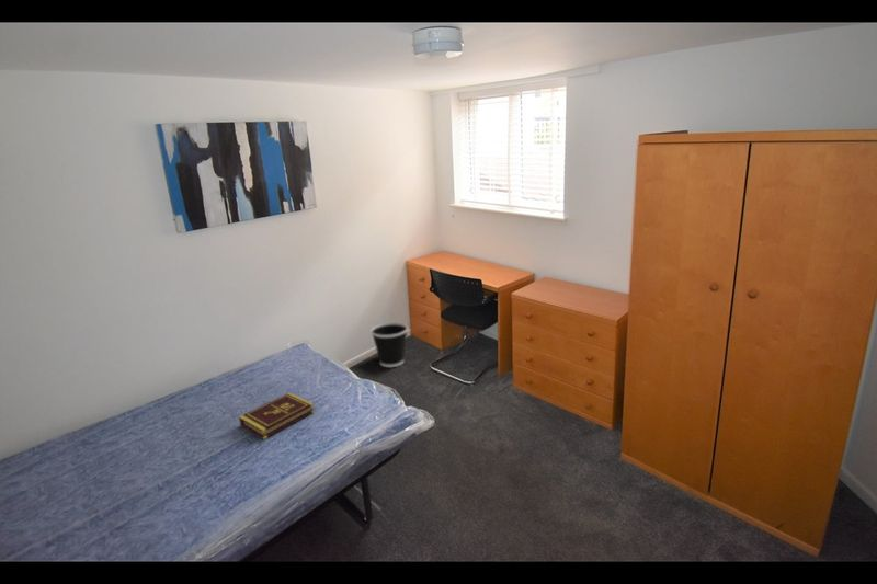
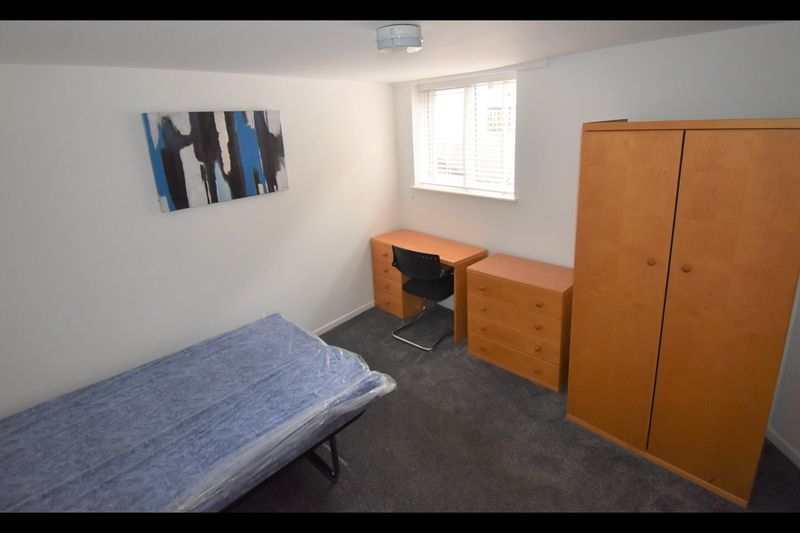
- wastebasket [369,321,409,368]
- book [238,392,316,440]
